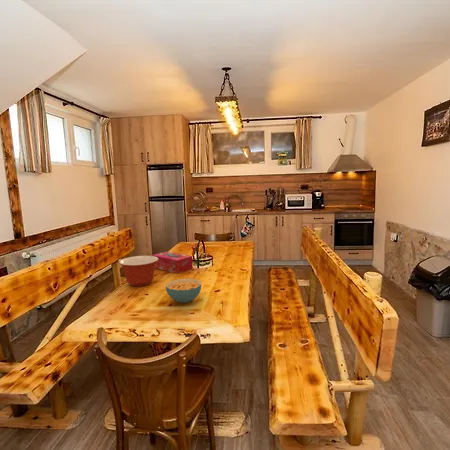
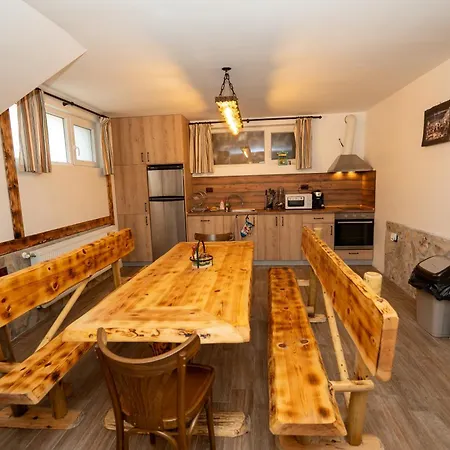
- cereal bowl [165,278,202,304]
- tissue box [151,250,194,275]
- mixing bowl [118,255,158,287]
